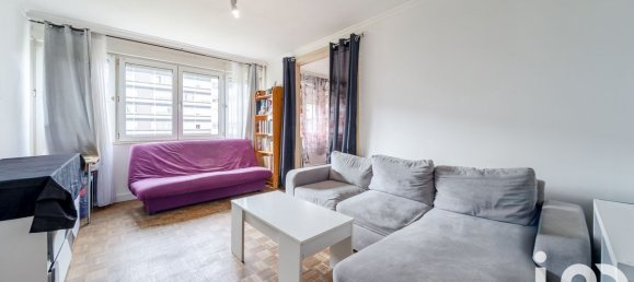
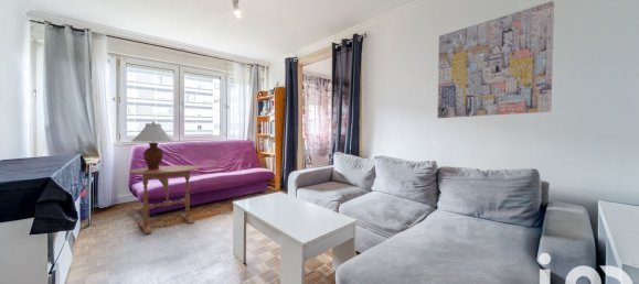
+ table [128,164,202,234]
+ wall art [437,0,555,119]
+ table lamp [131,121,174,170]
